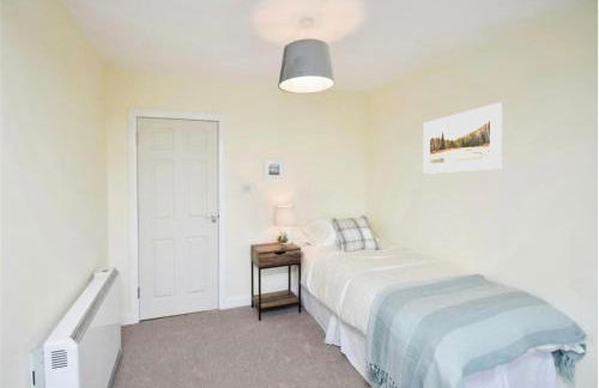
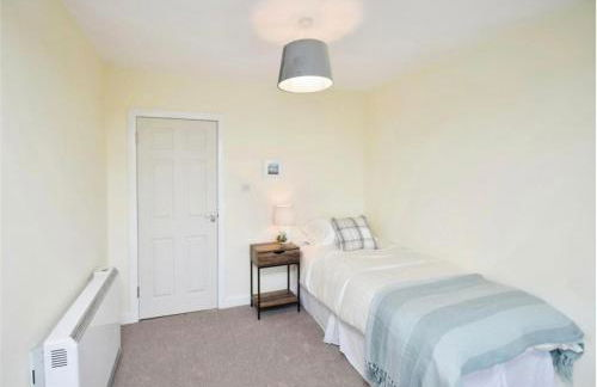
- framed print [422,102,503,175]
